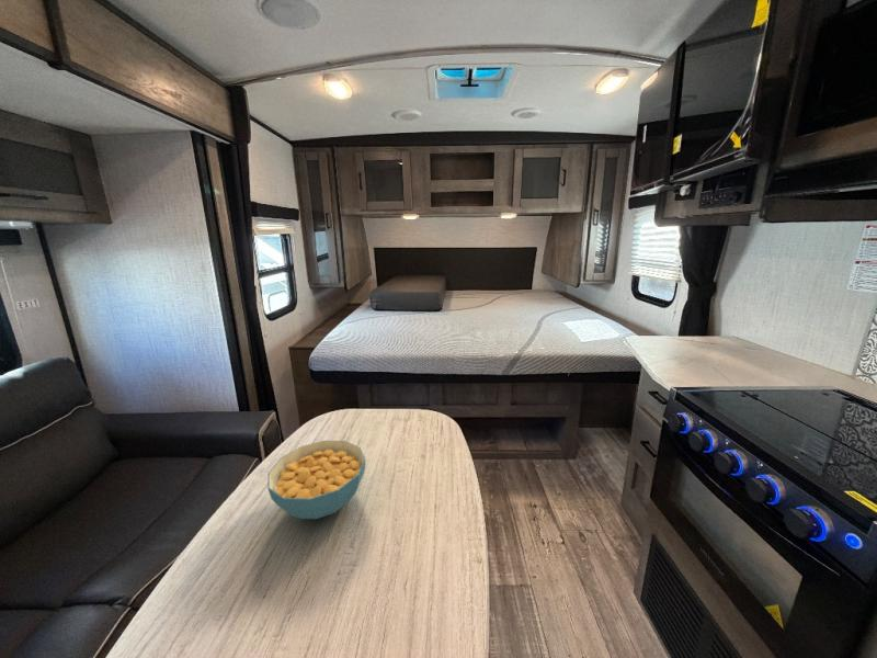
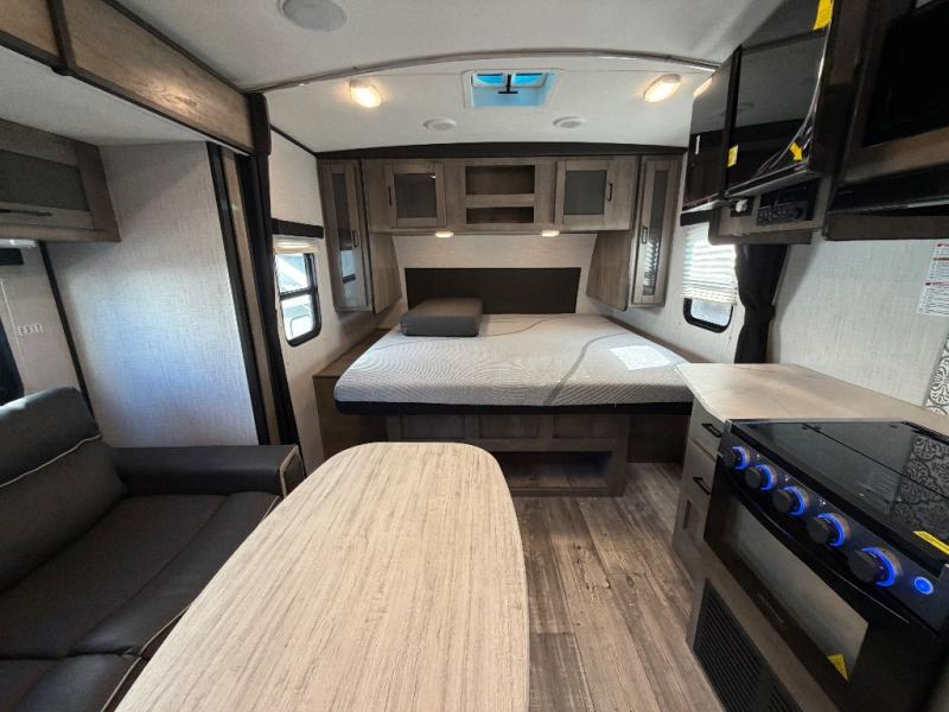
- cereal bowl [266,440,366,520]
